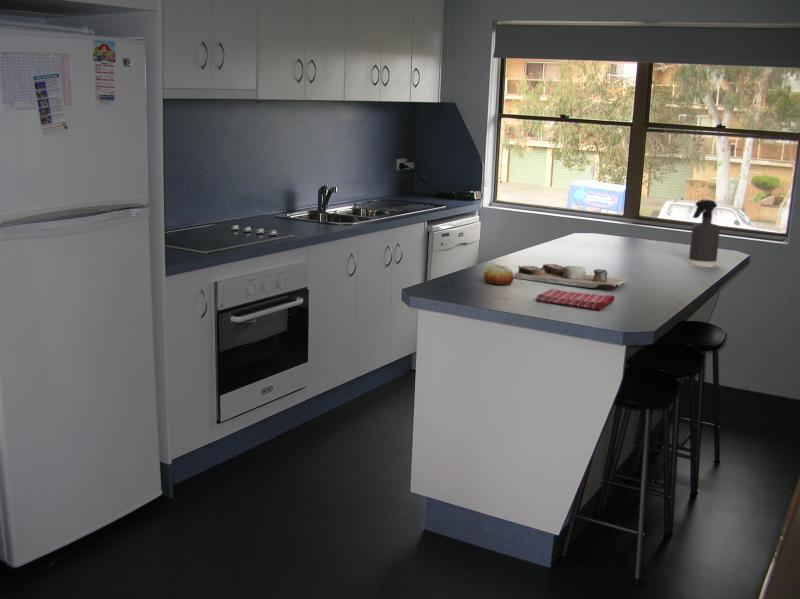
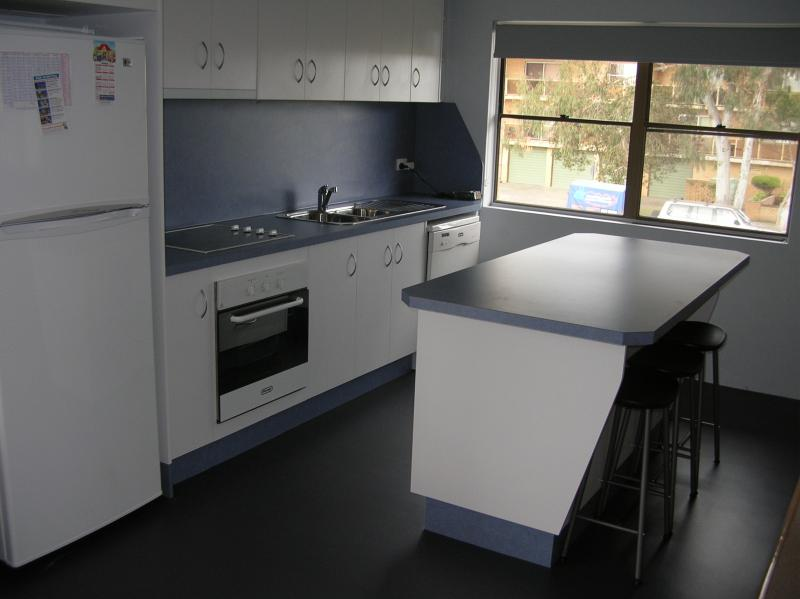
- spray bottle [687,199,721,268]
- dish towel [534,288,615,310]
- fruit [483,264,515,286]
- cutting board [514,263,628,289]
